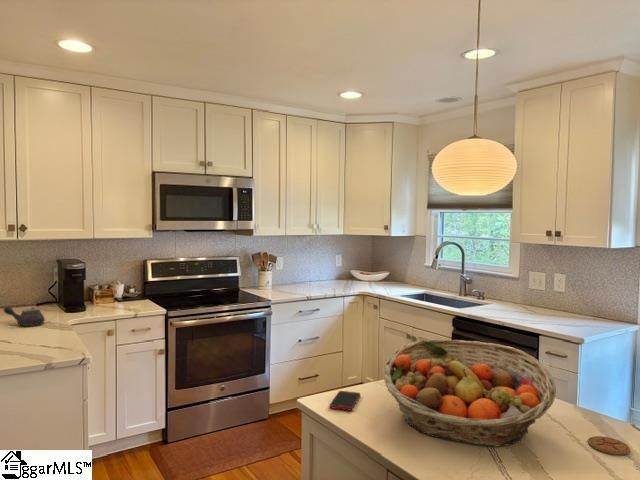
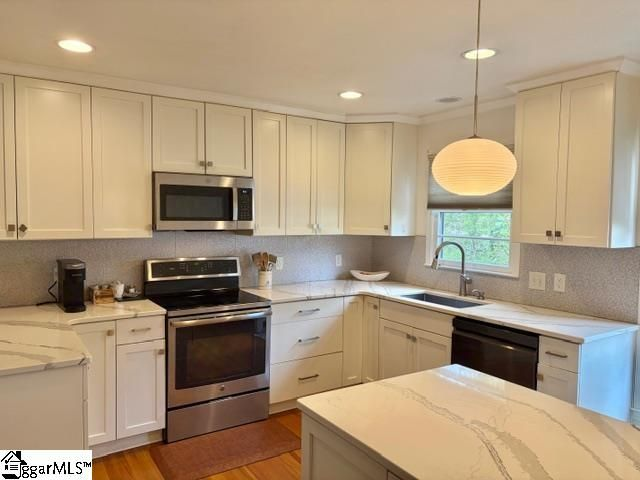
- coaster [587,435,631,456]
- teapot [2,305,46,327]
- cell phone [329,390,361,411]
- fruit basket [381,338,557,447]
